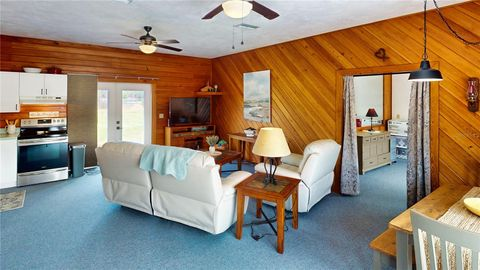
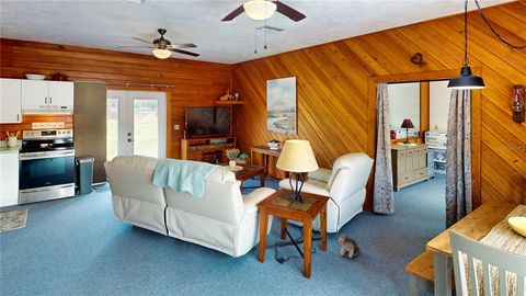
+ plush toy [335,234,361,259]
